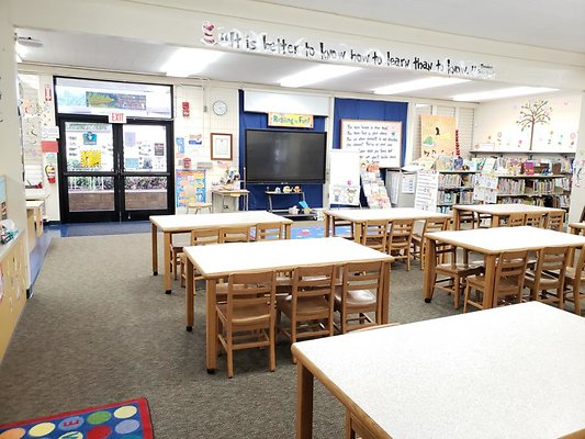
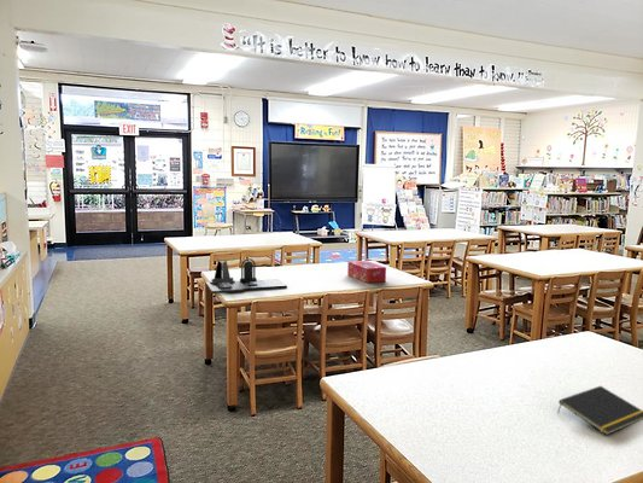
+ desk organizer [205,257,288,295]
+ notepad [556,385,643,436]
+ tissue box [346,260,387,284]
